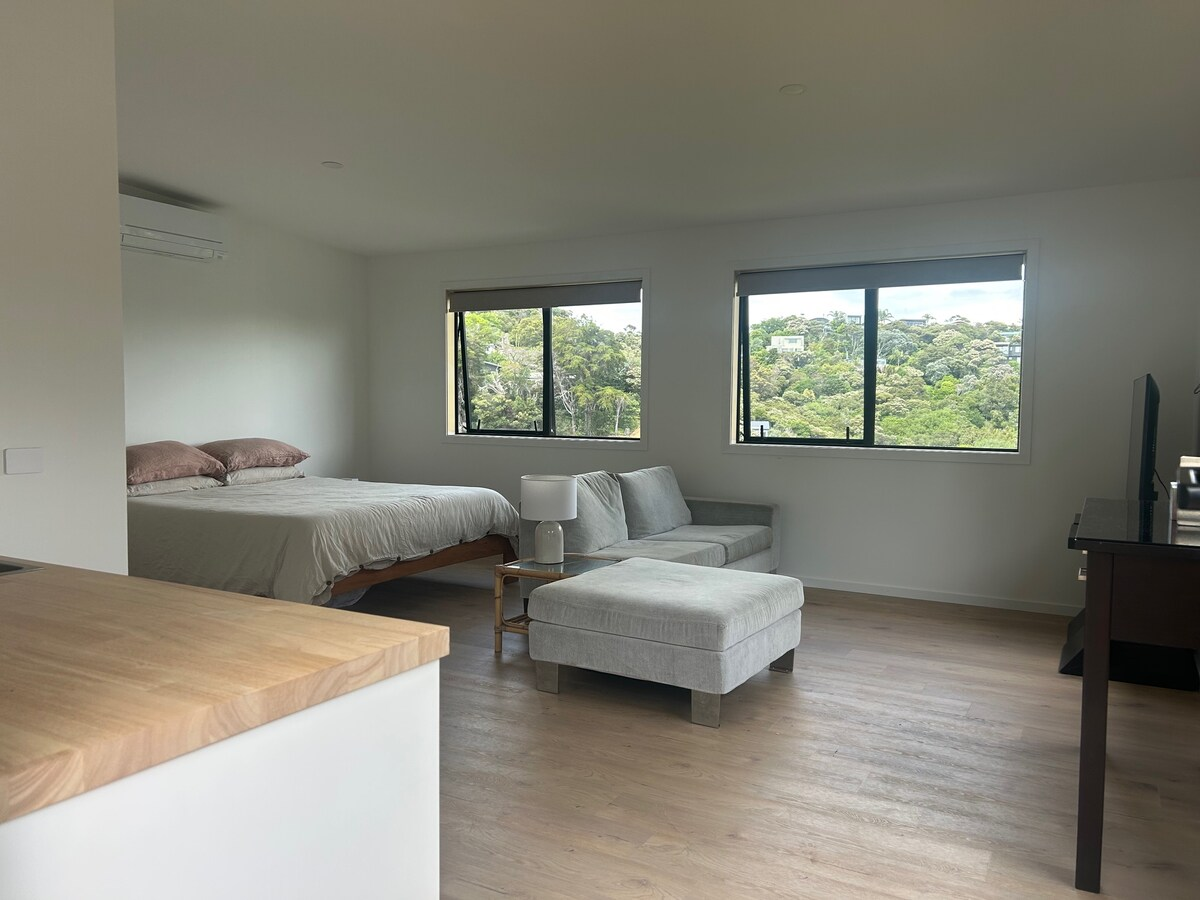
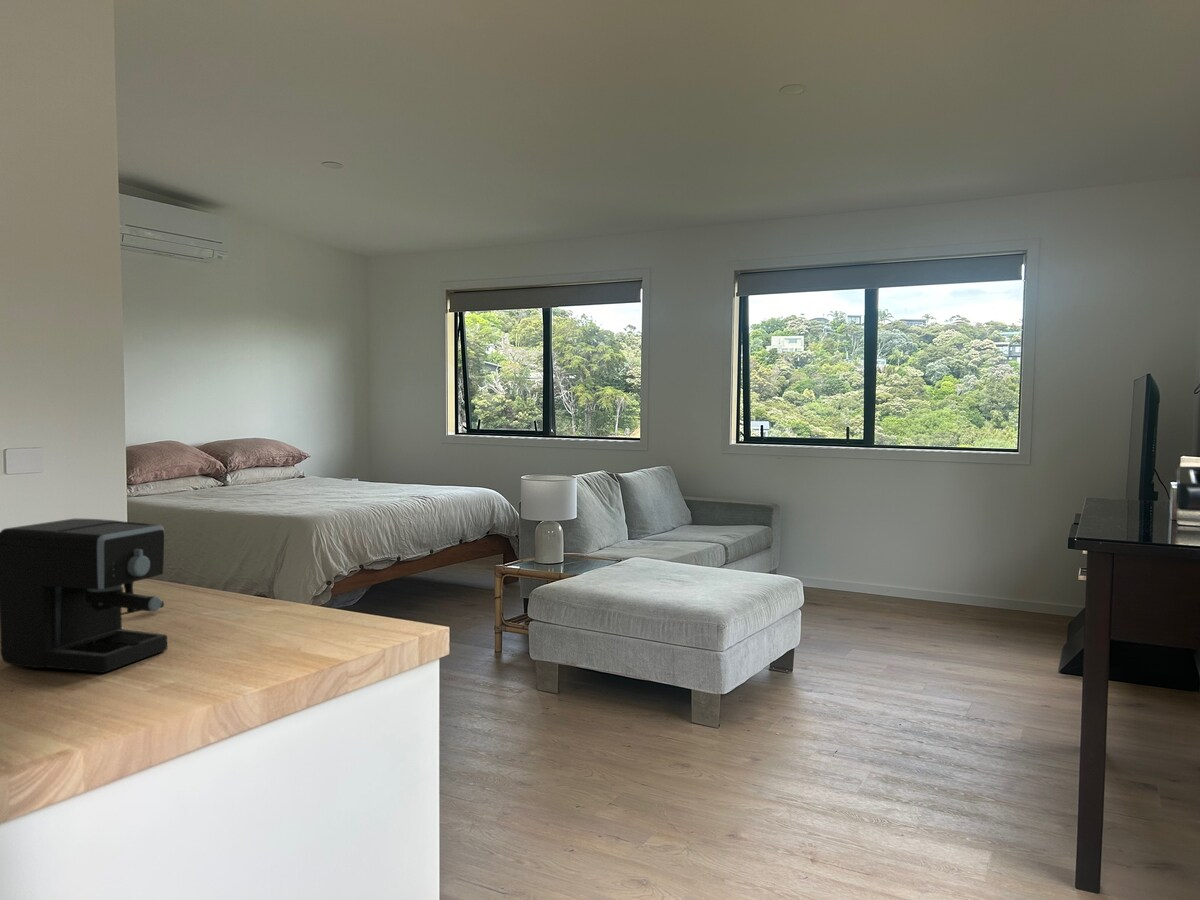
+ coffee maker [0,518,168,674]
